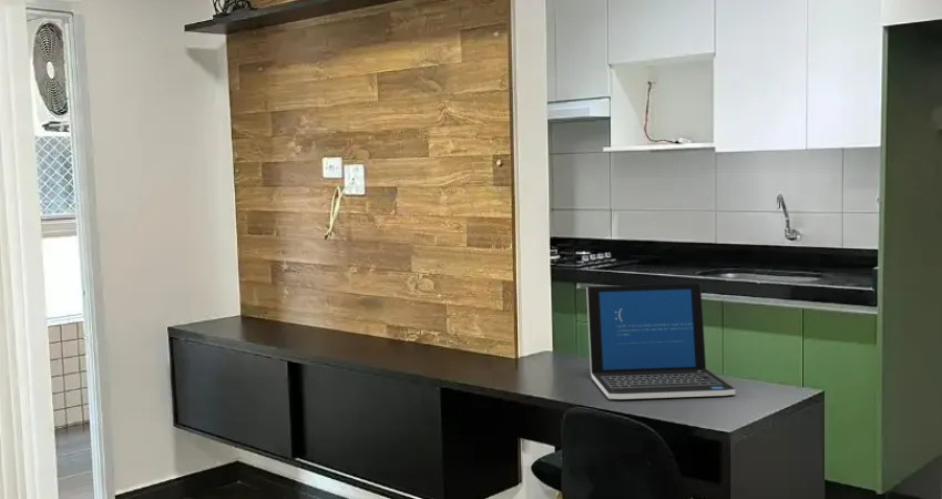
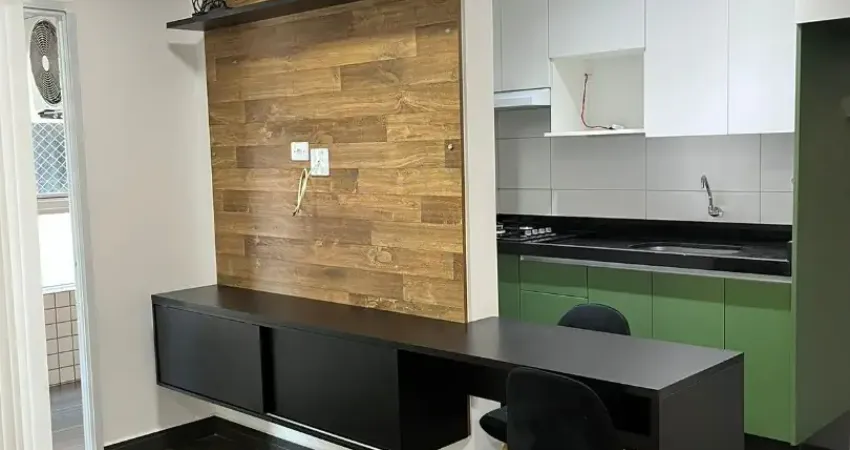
- laptop [585,282,737,400]
